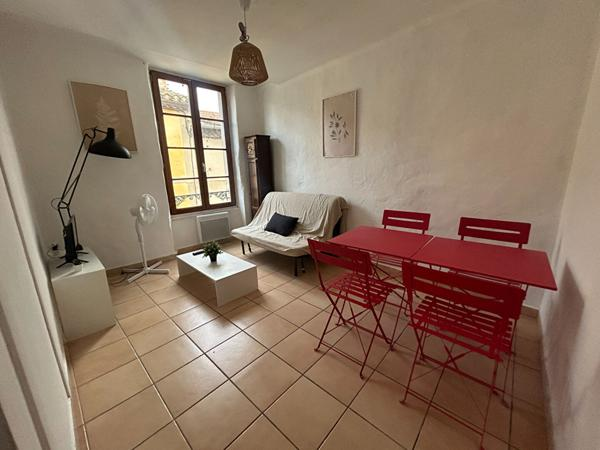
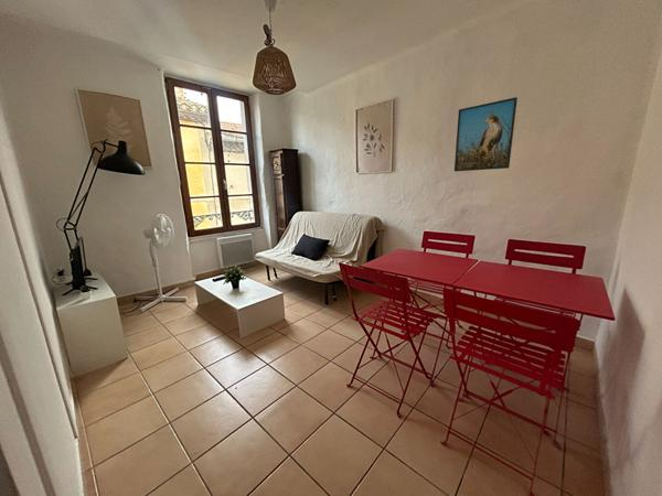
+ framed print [453,96,519,172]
